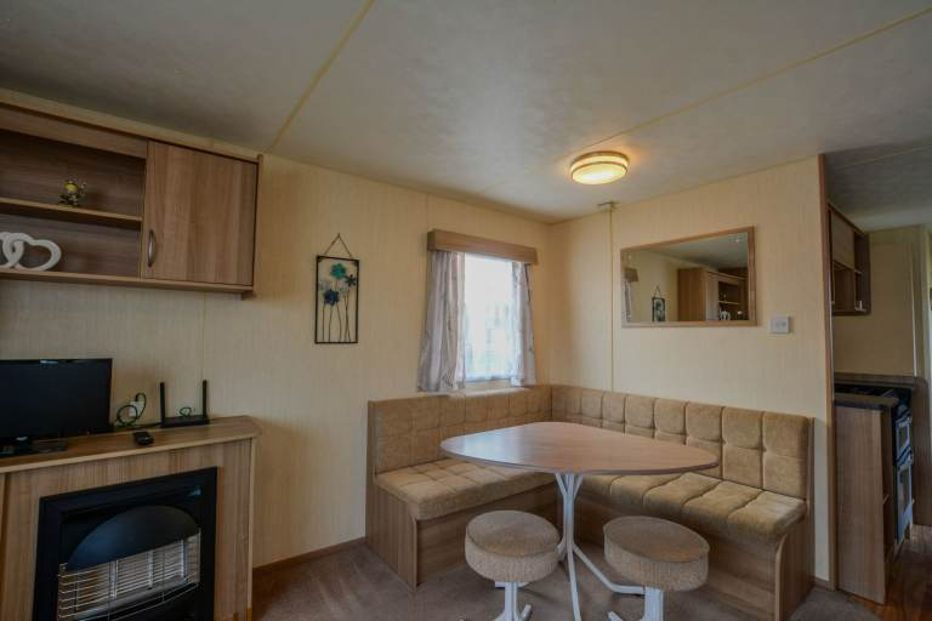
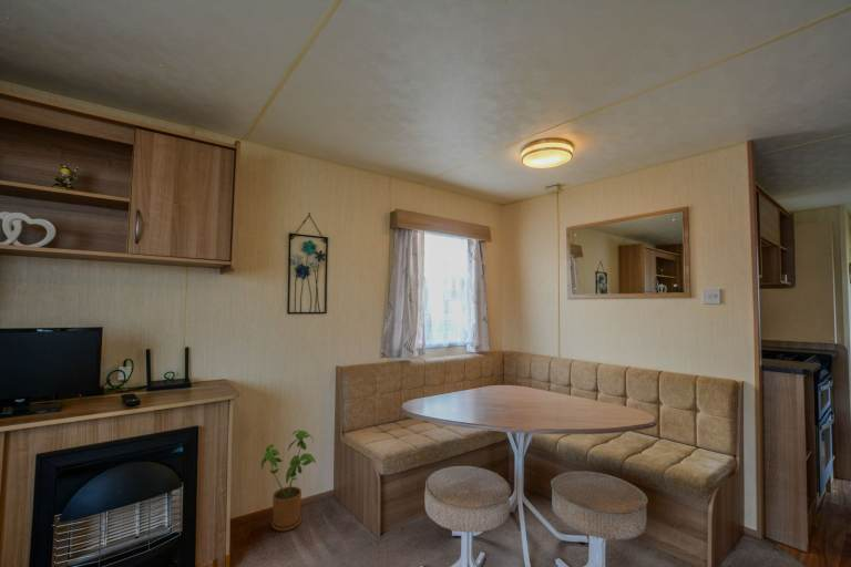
+ house plant [260,430,317,533]
